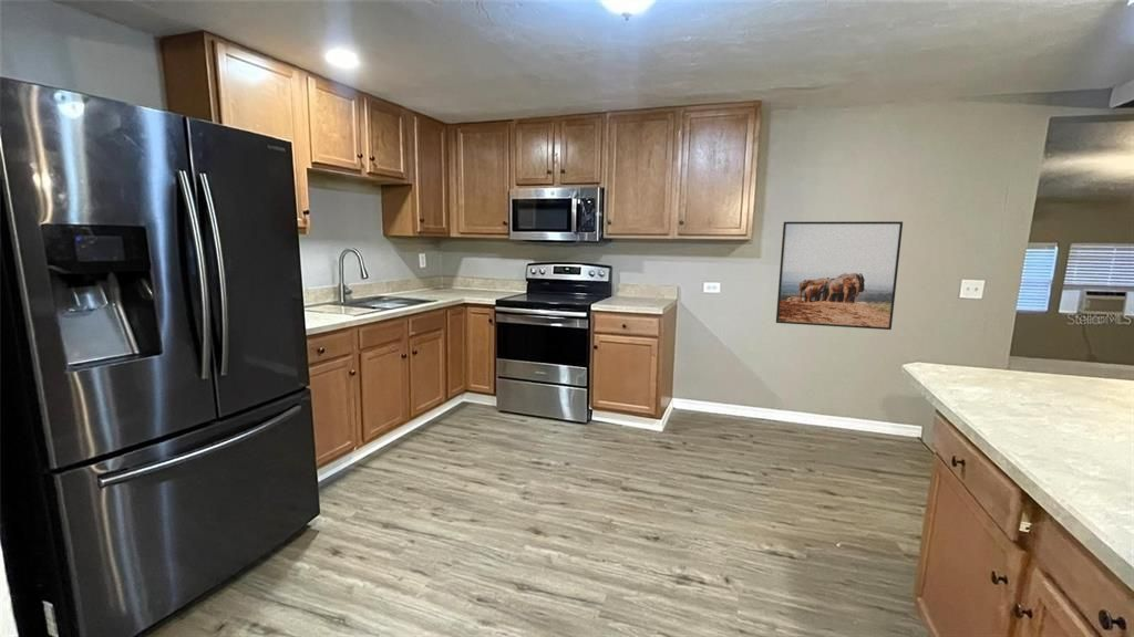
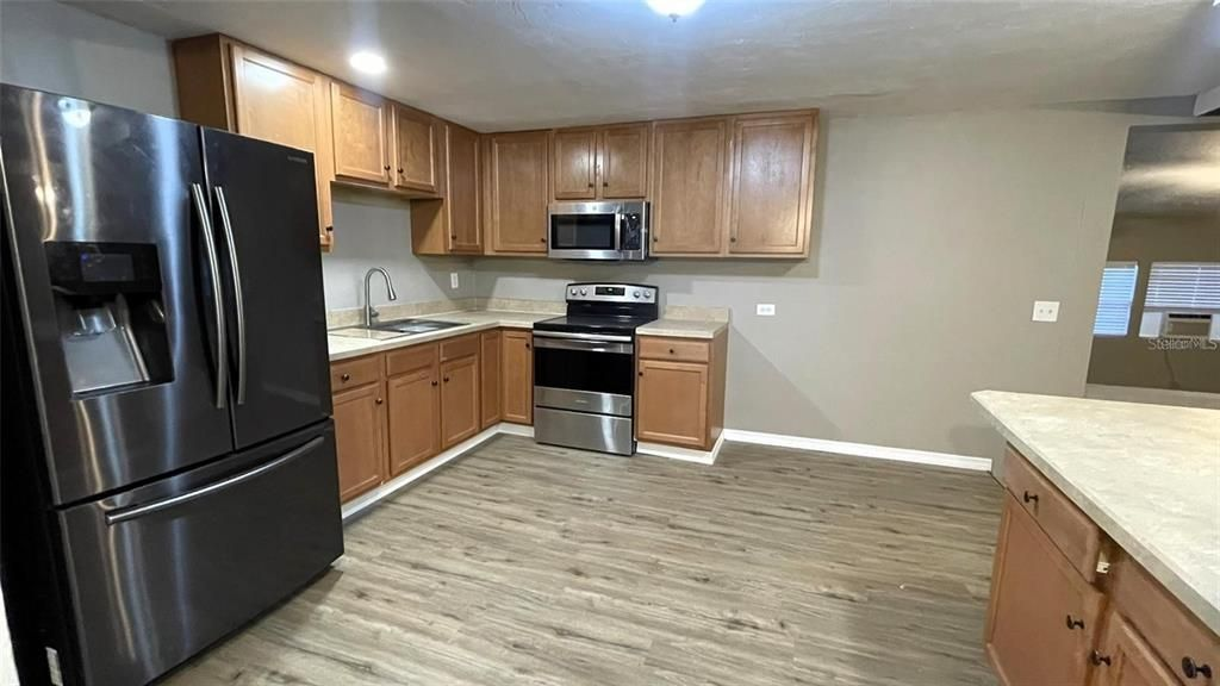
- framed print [775,220,904,331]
